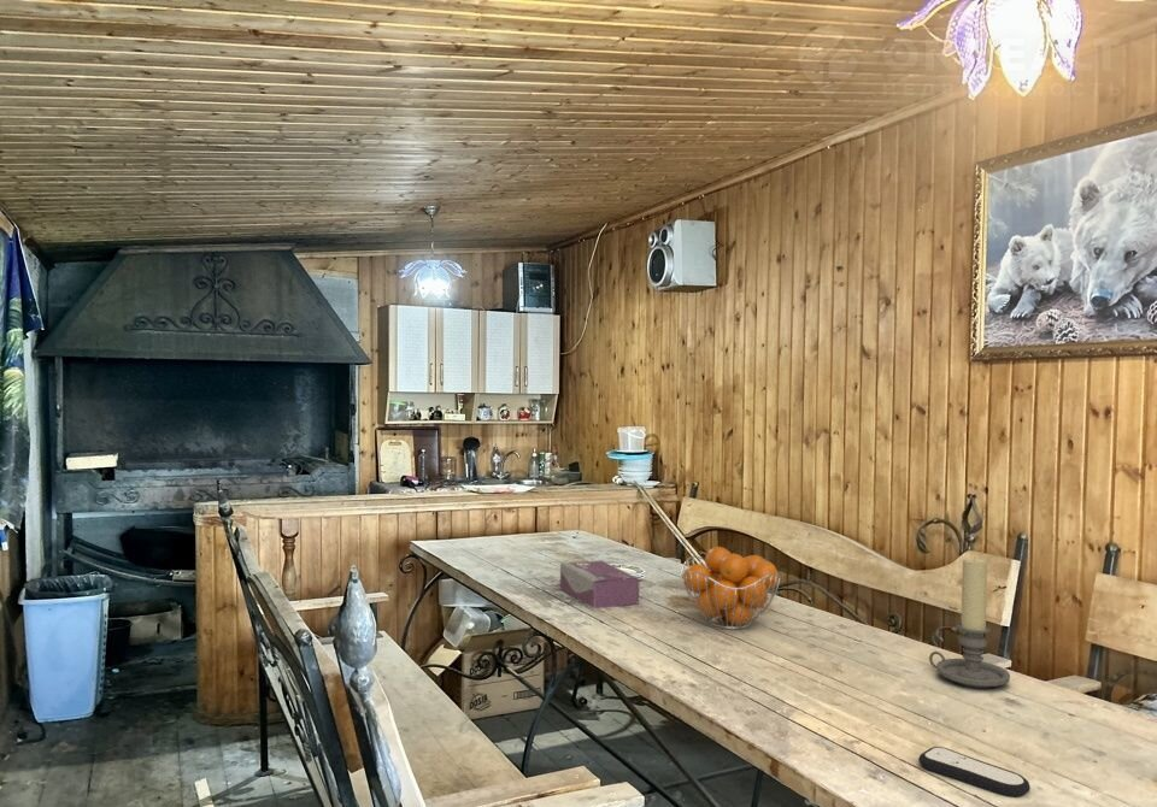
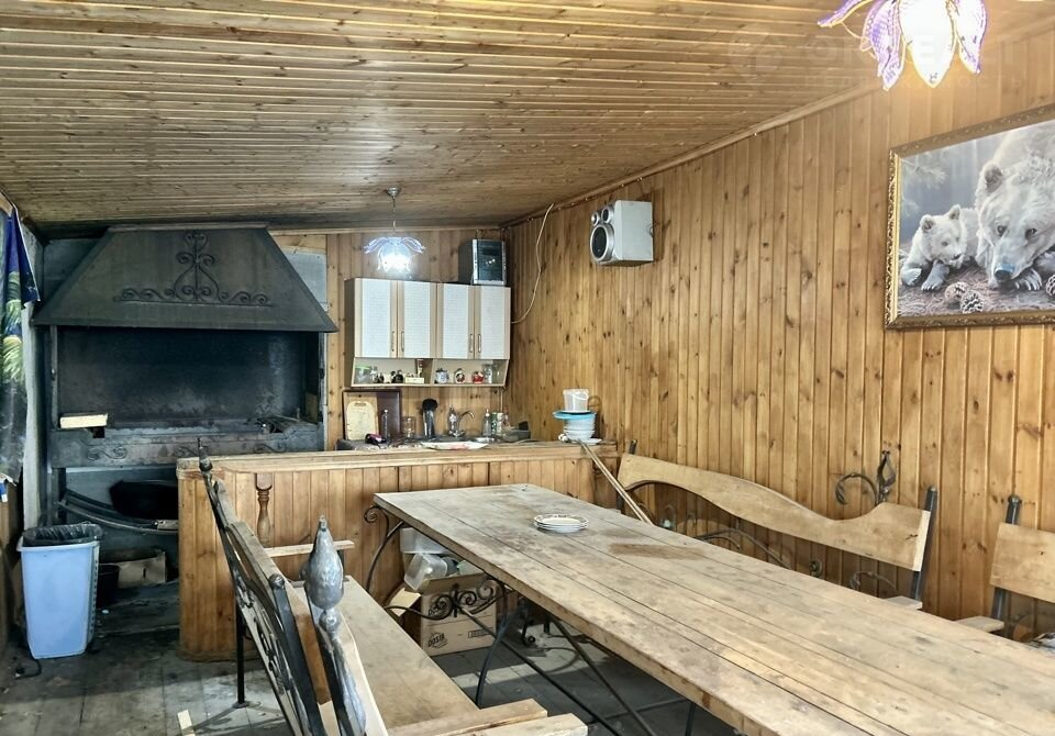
- candle holder [928,556,1011,689]
- tissue box [559,559,640,609]
- fruit basket [680,546,782,631]
- remote control [917,746,1032,799]
